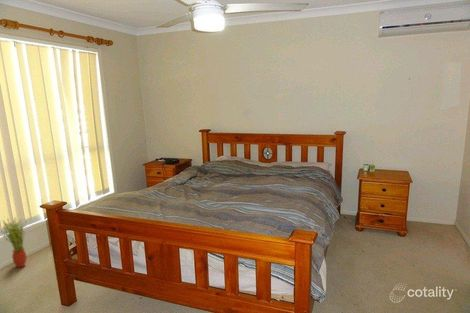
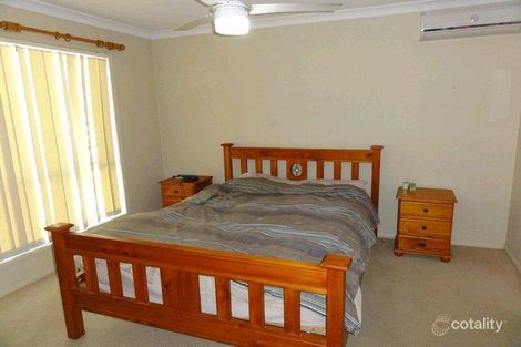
- potted plant [1,217,28,269]
